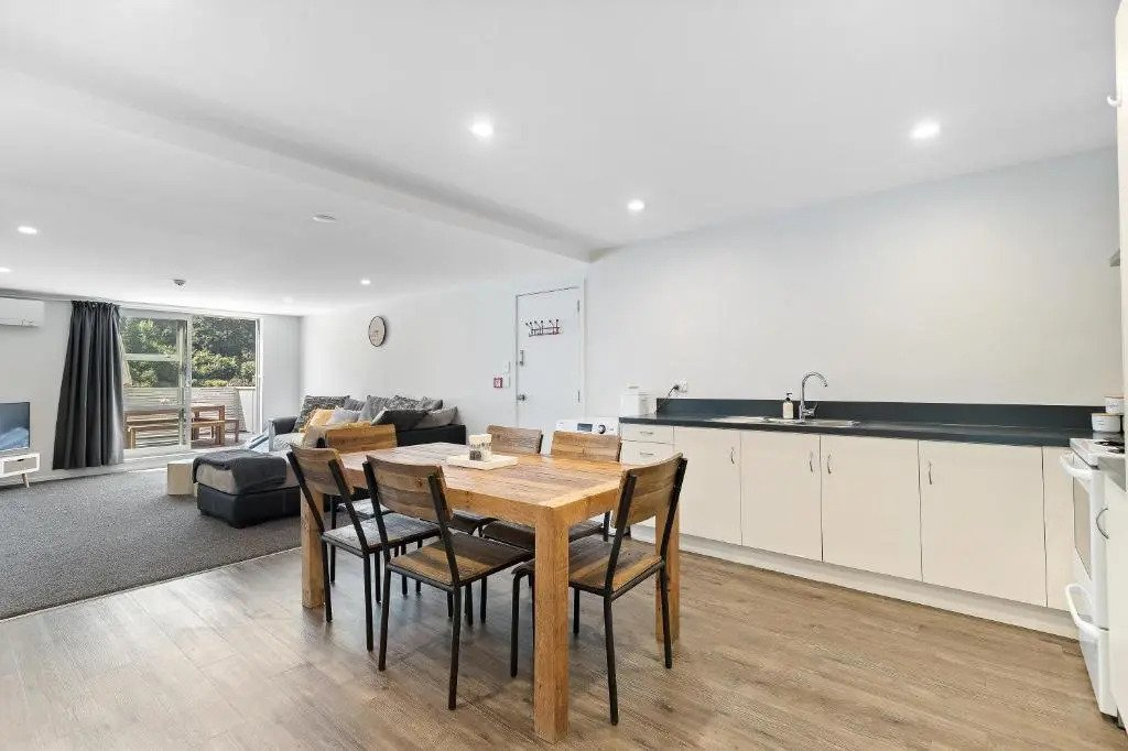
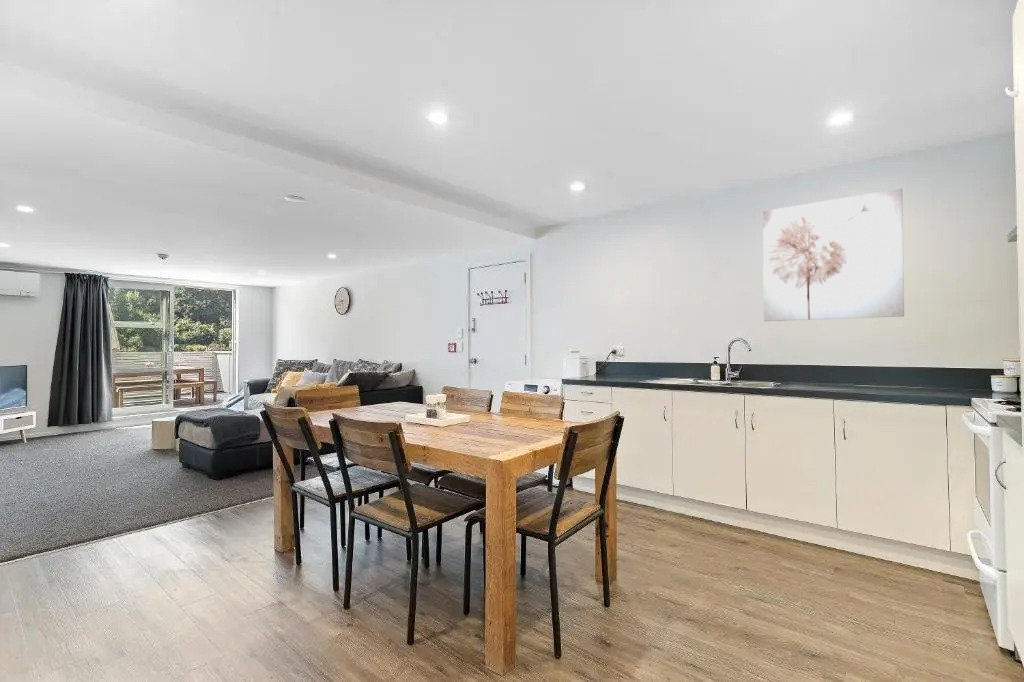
+ wall art [762,188,905,322]
